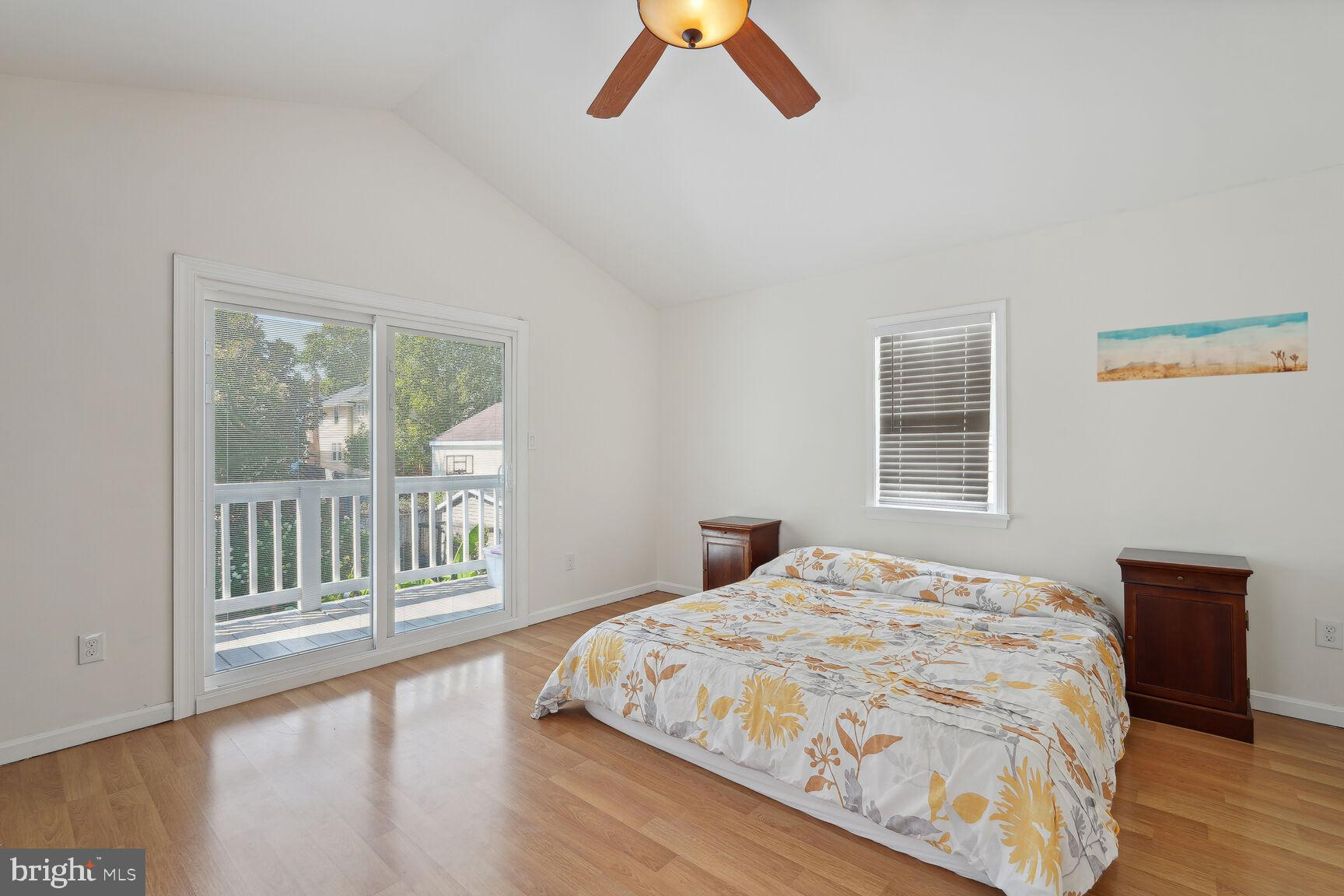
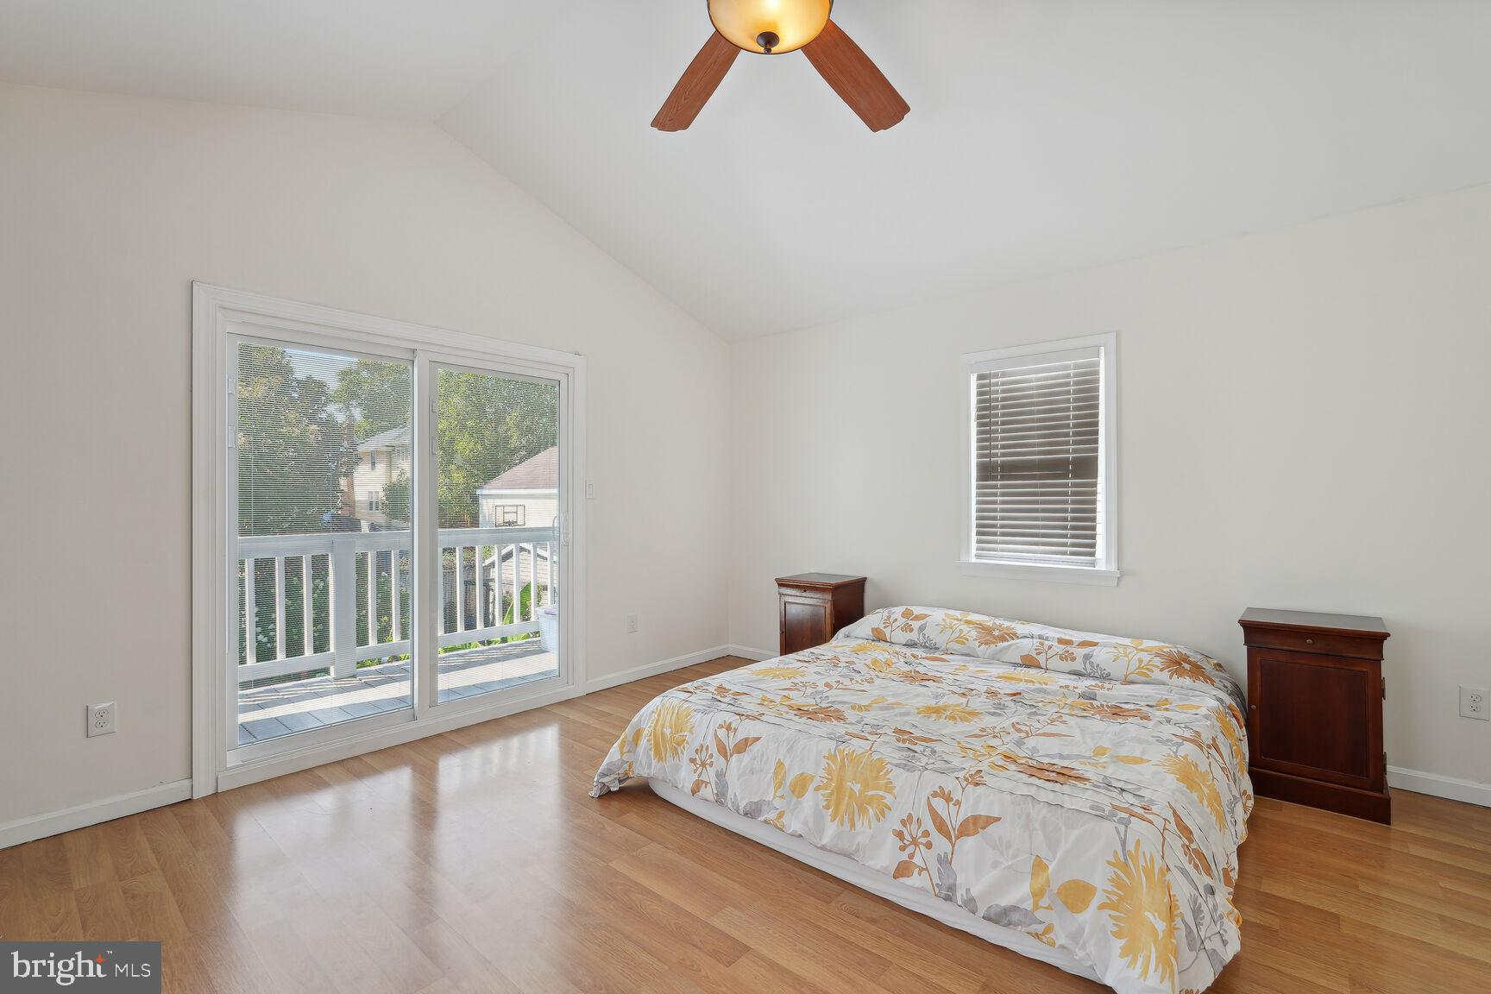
- wall art [1097,311,1309,383]
